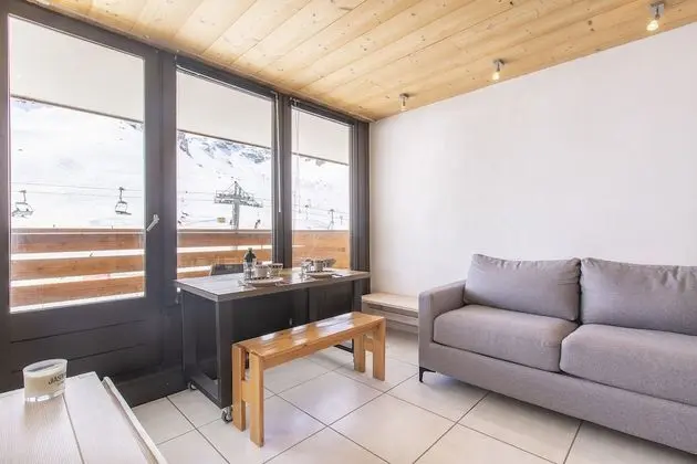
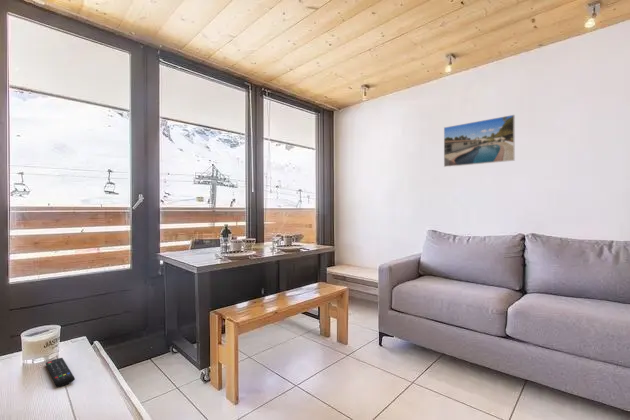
+ remote control [45,357,76,387]
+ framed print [443,114,516,168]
